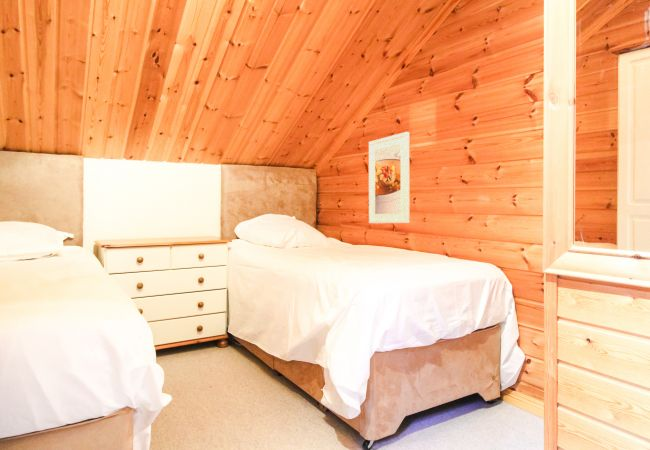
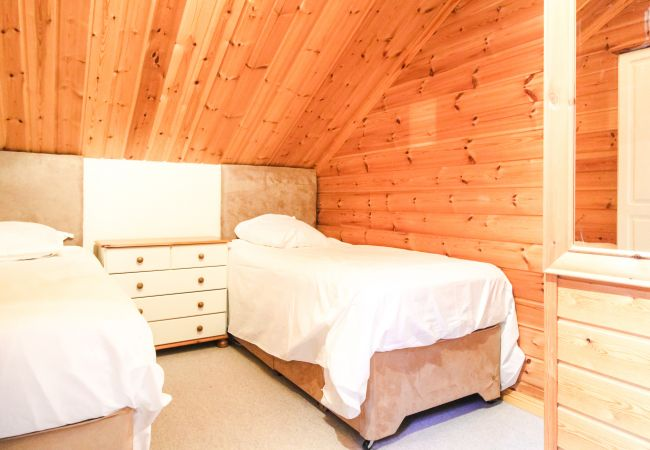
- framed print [368,131,410,224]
